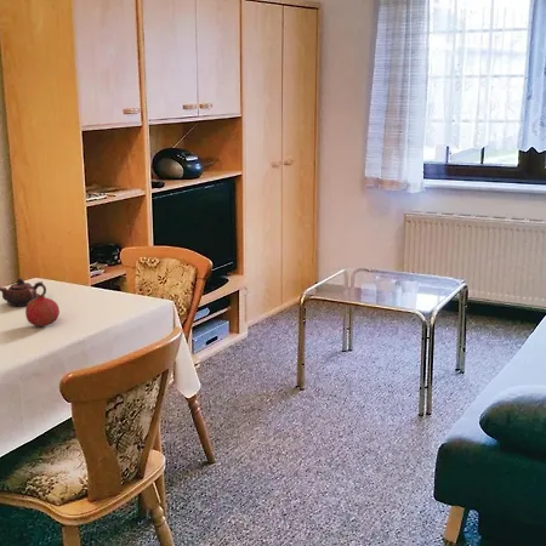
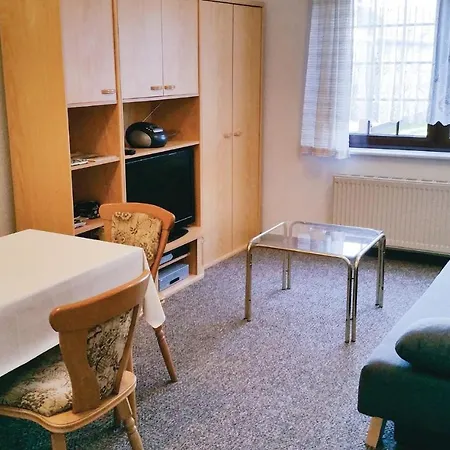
- fruit [24,292,61,328]
- teapot [0,277,47,307]
